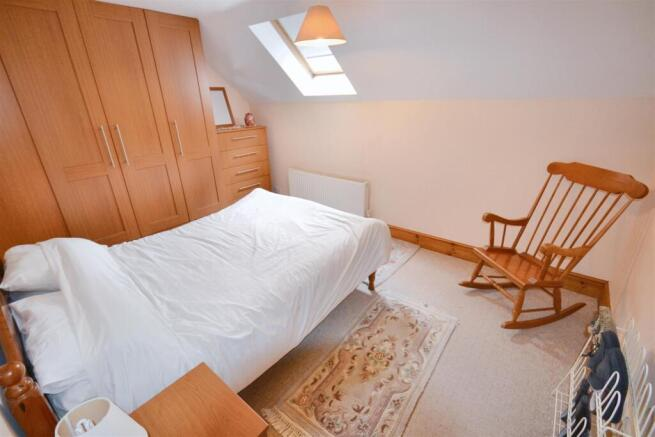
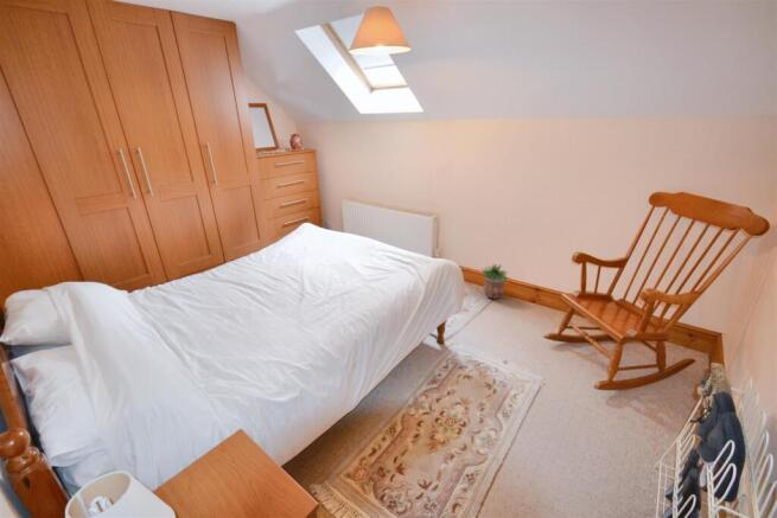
+ potted plant [482,263,510,299]
